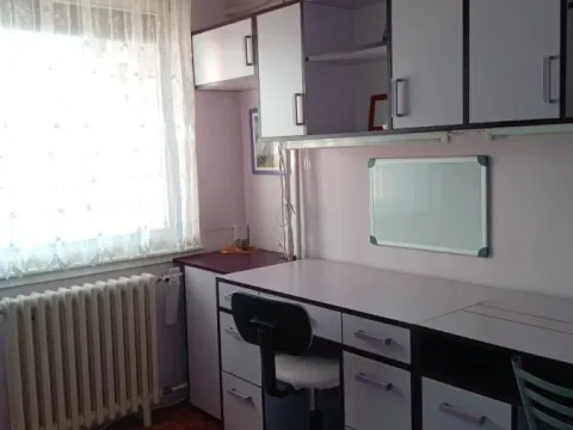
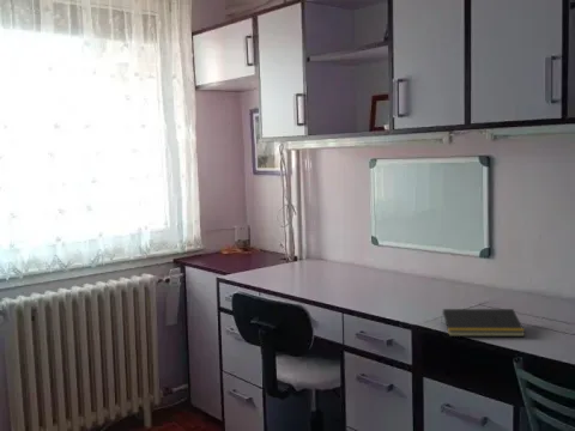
+ notepad [440,308,526,338]
